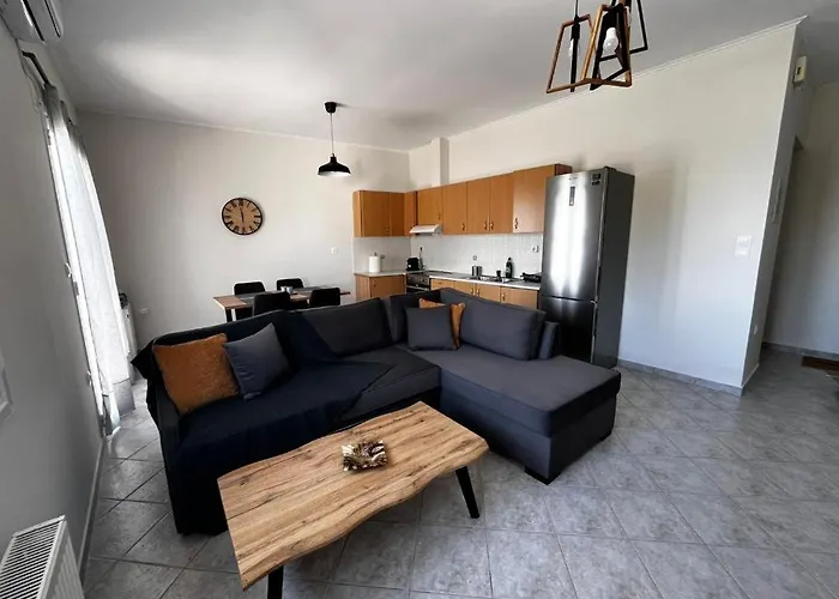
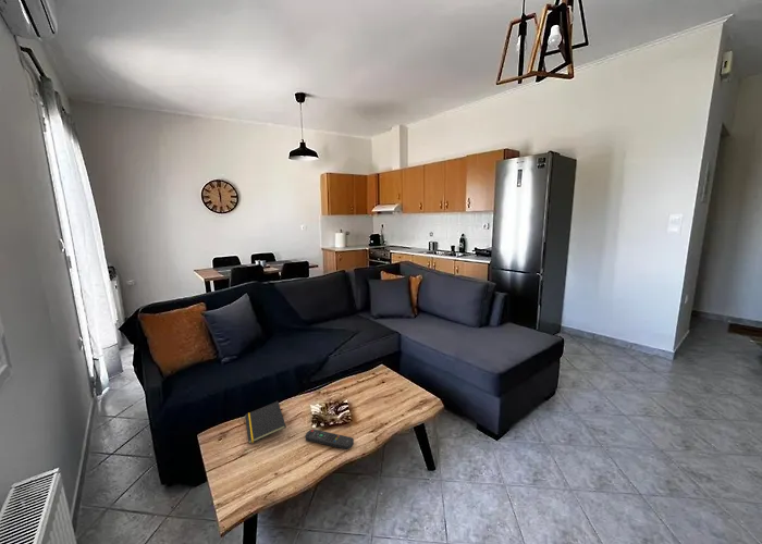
+ notepad [244,400,287,445]
+ remote control [304,428,355,450]
